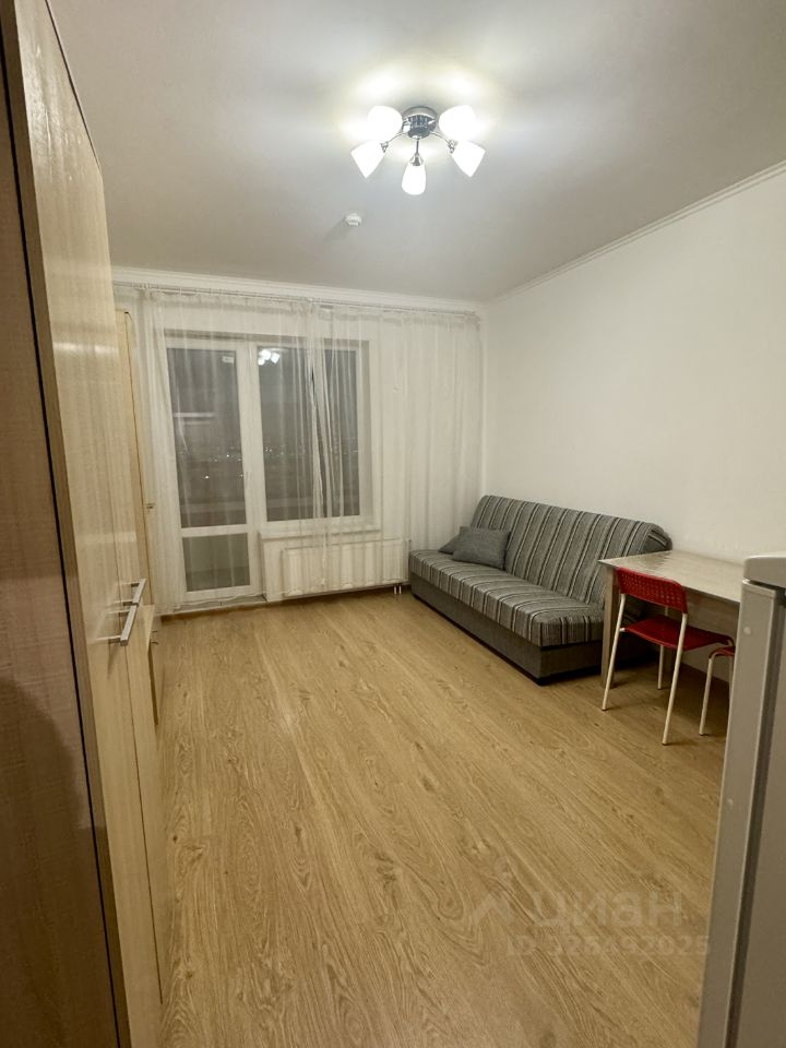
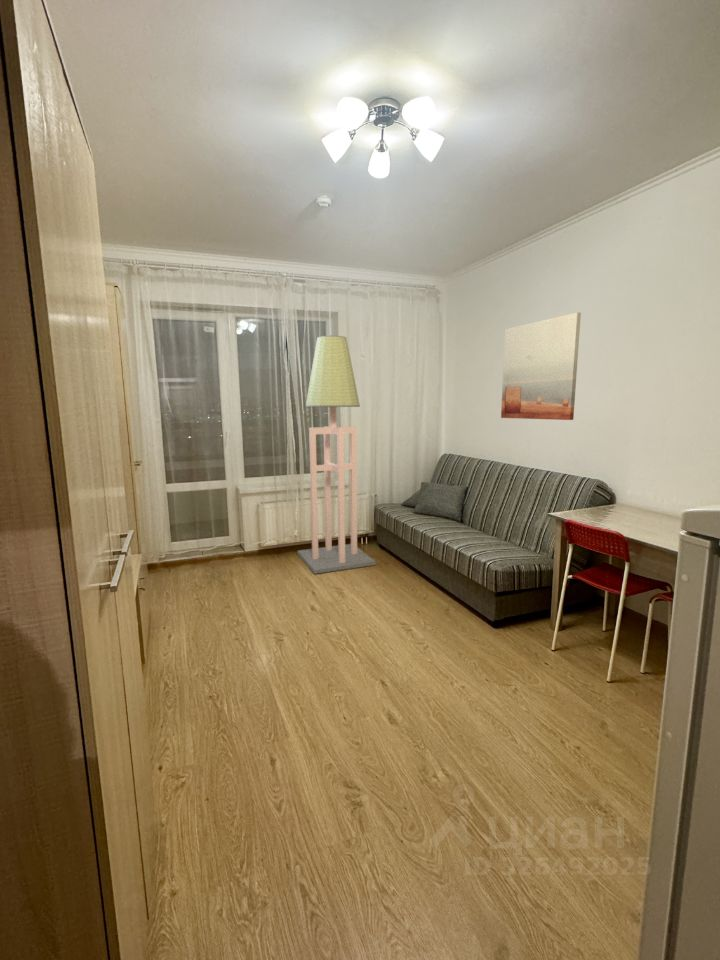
+ floor lamp [296,335,376,575]
+ wall art [500,311,582,421]
